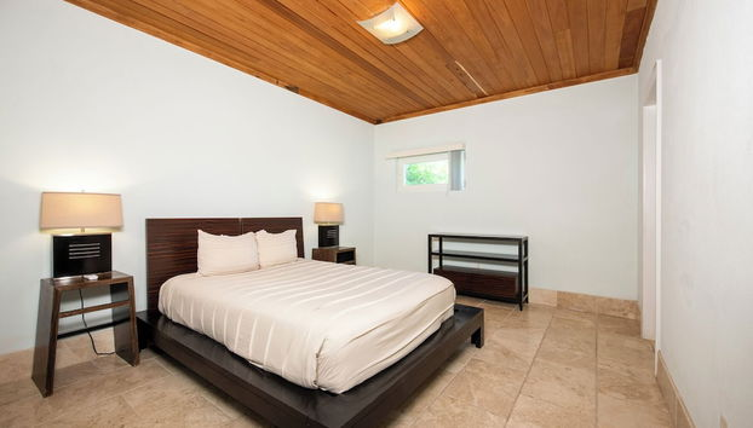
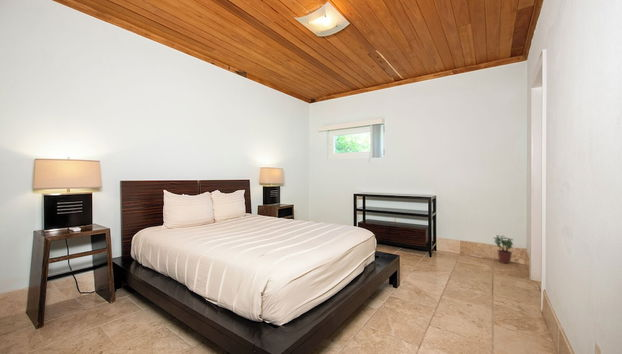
+ potted plant [492,234,515,265]
